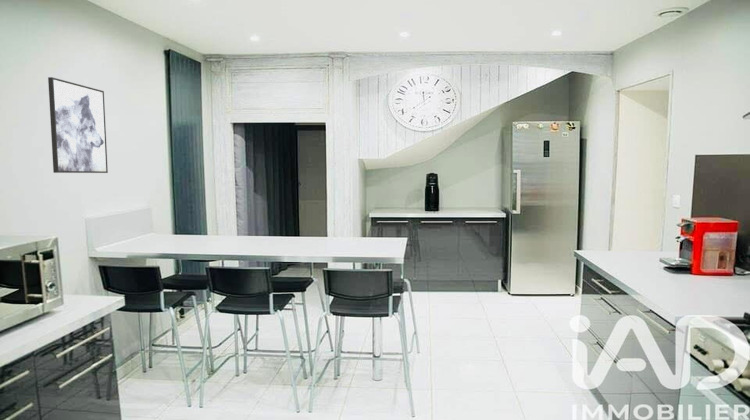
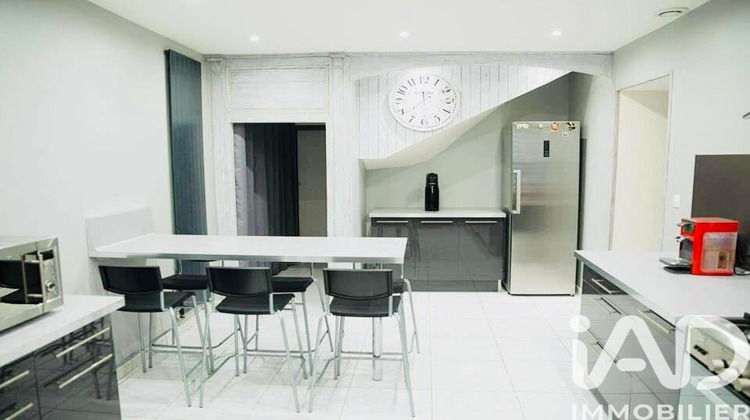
- wall art [47,76,109,174]
